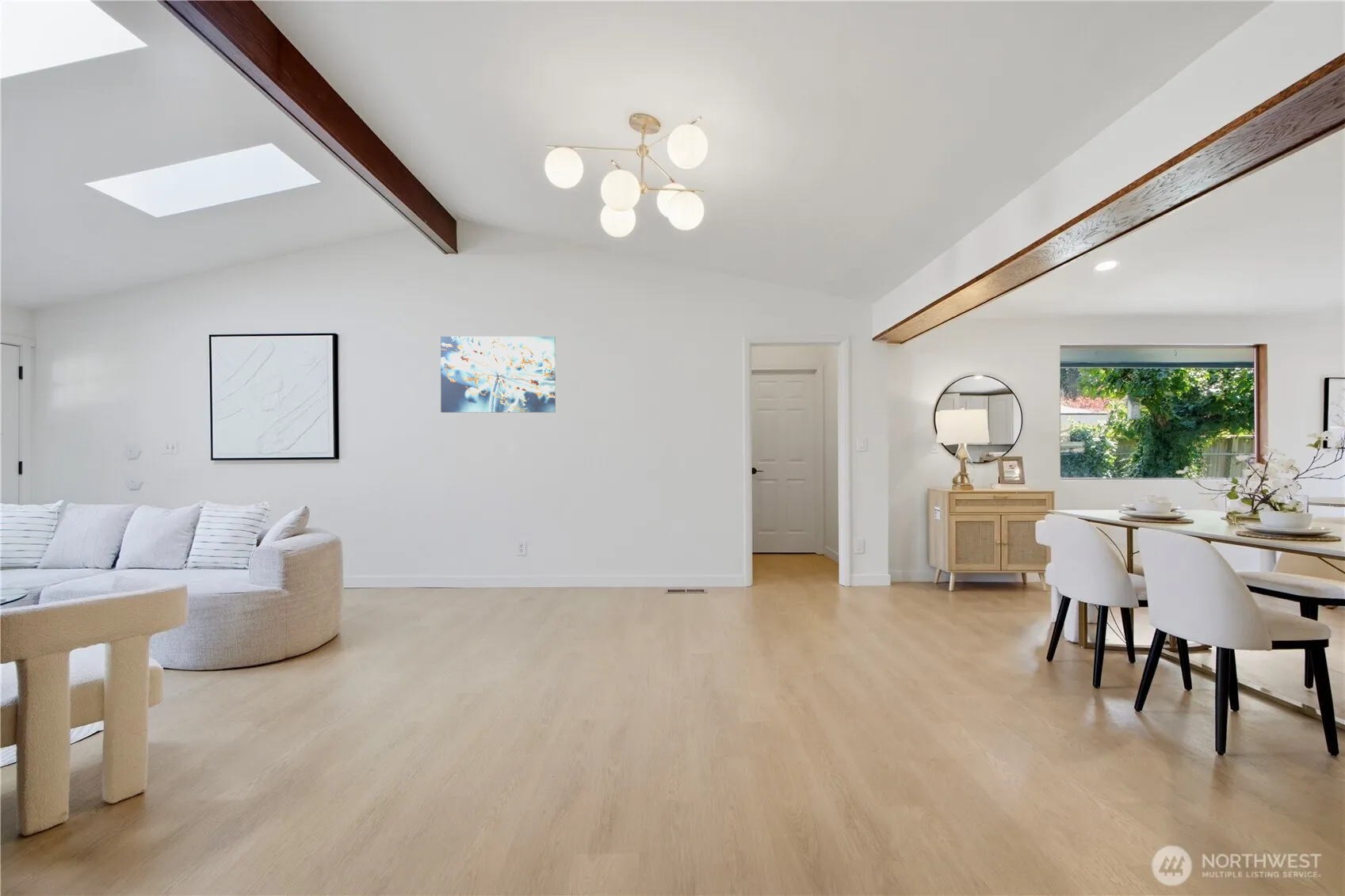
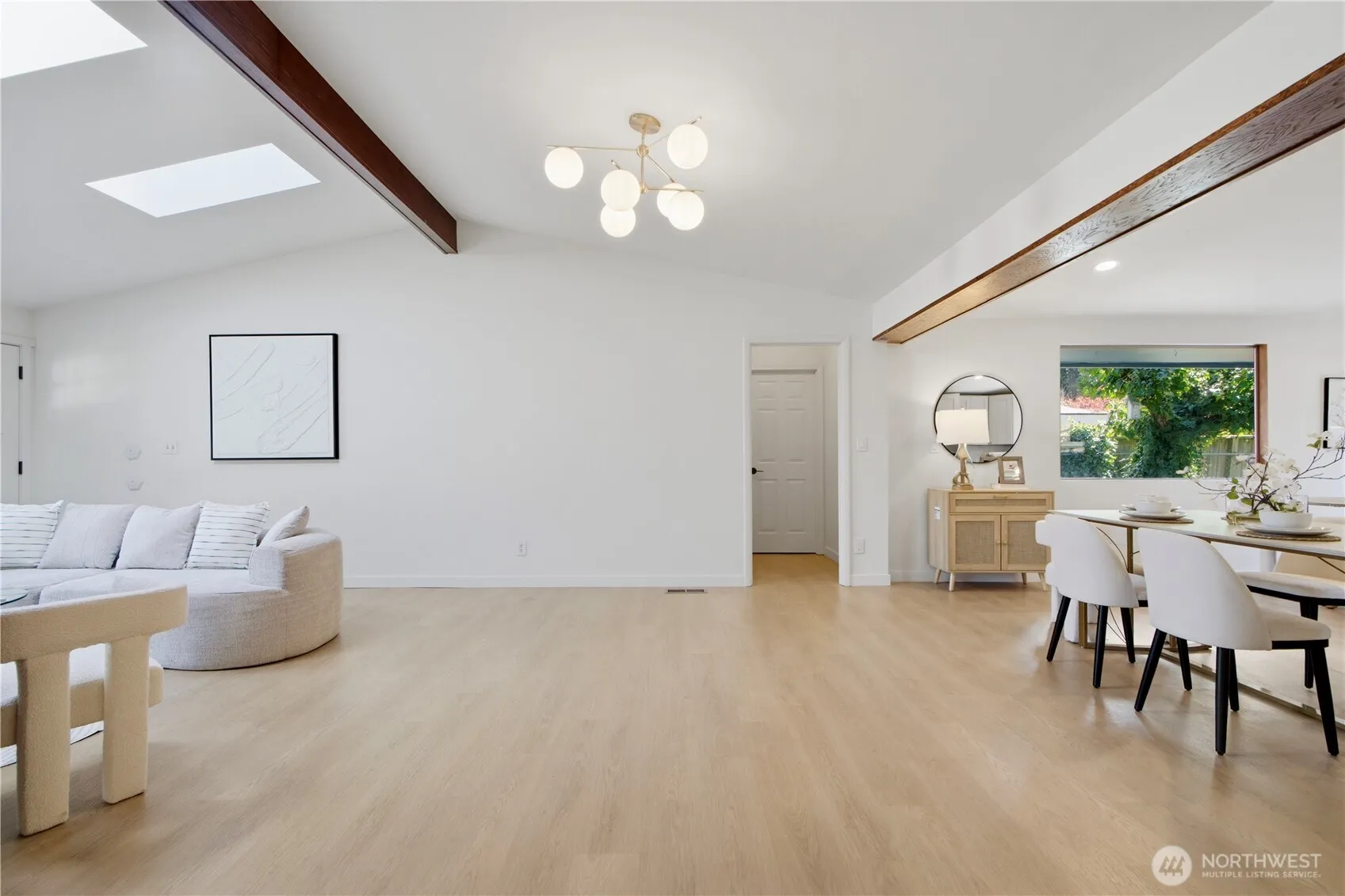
- wall art [440,336,556,414]
